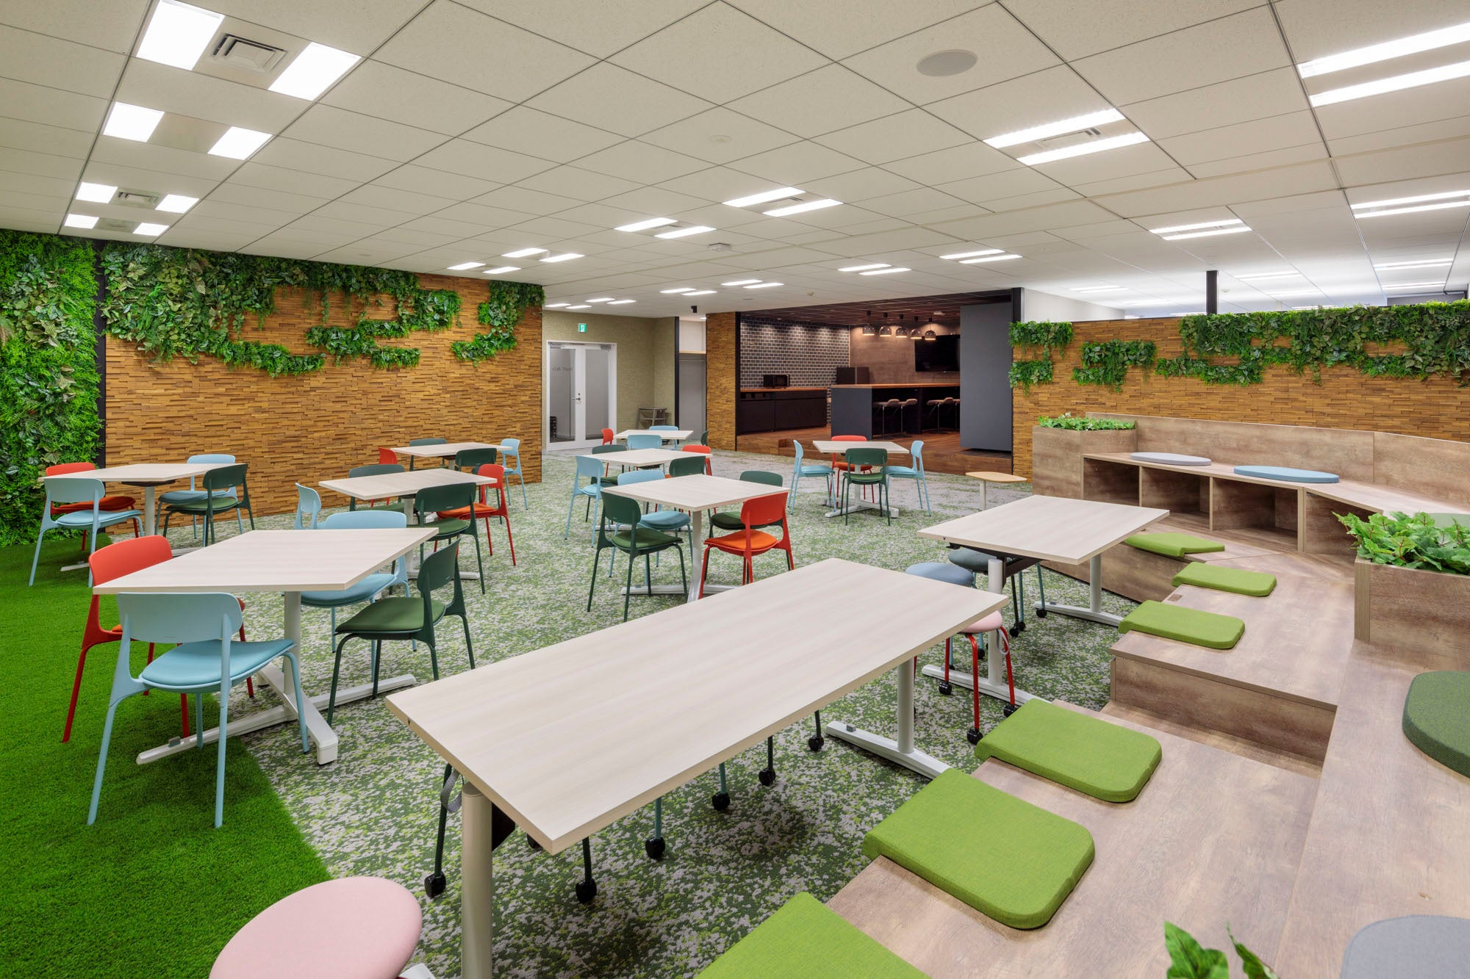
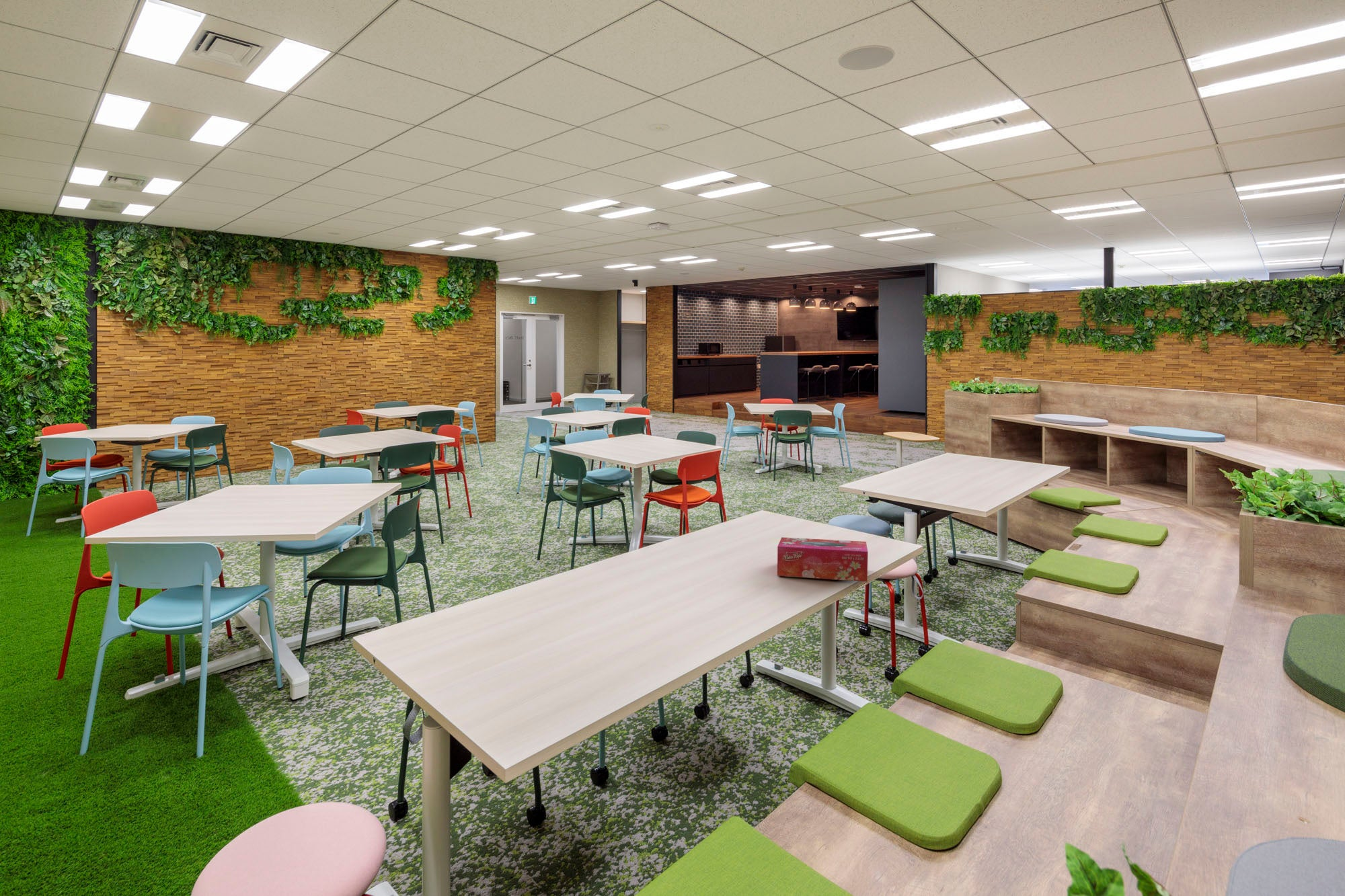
+ tissue box [777,536,868,582]
